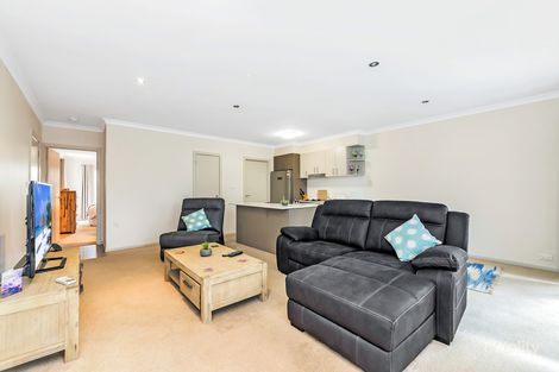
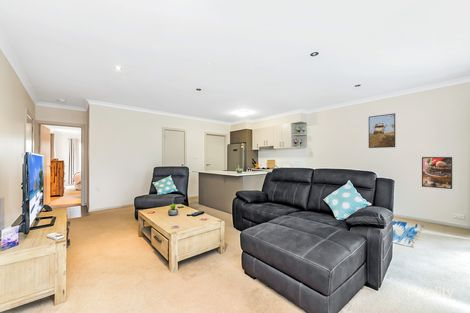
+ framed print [421,156,453,190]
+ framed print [368,112,396,149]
